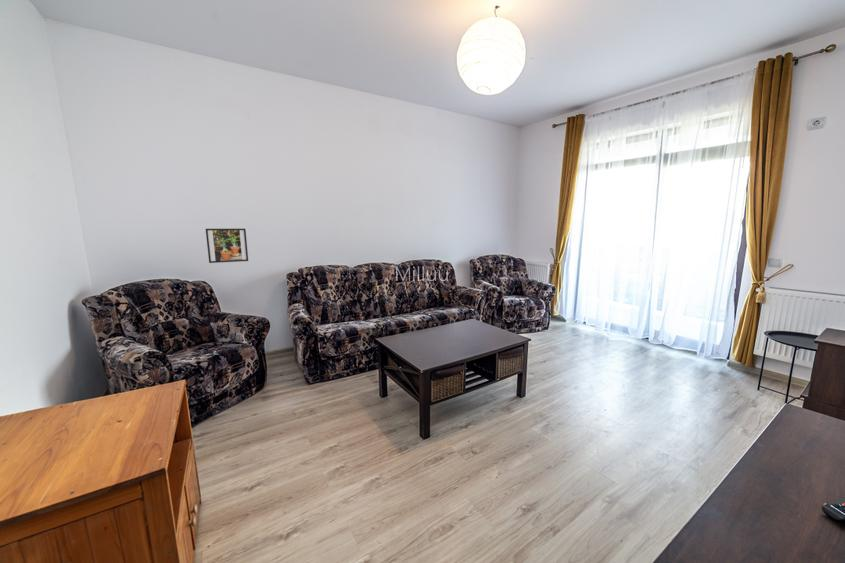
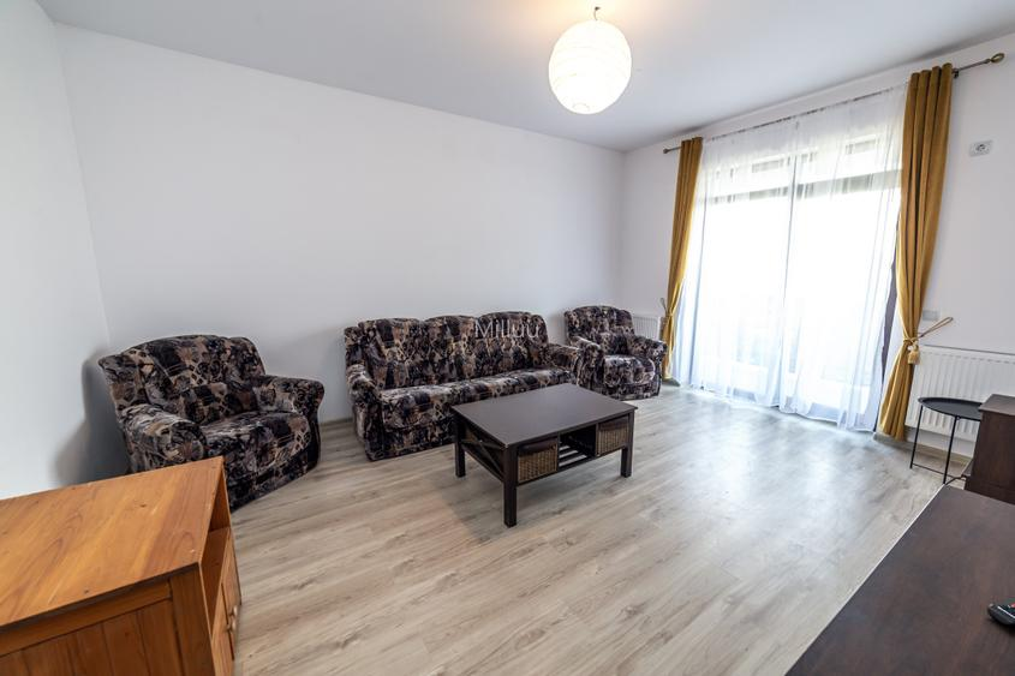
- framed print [205,228,249,264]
